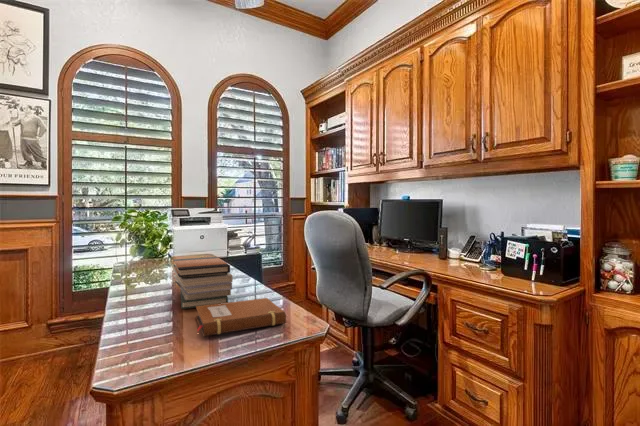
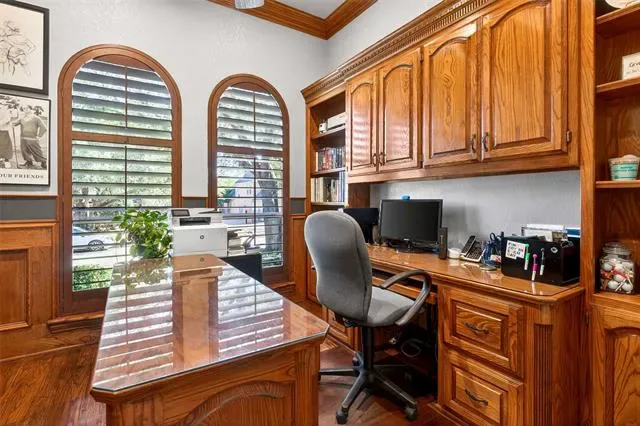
- book stack [172,256,234,310]
- notebook [195,297,287,337]
